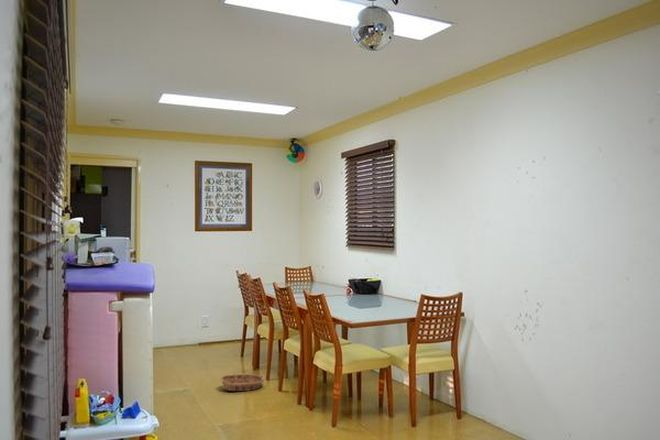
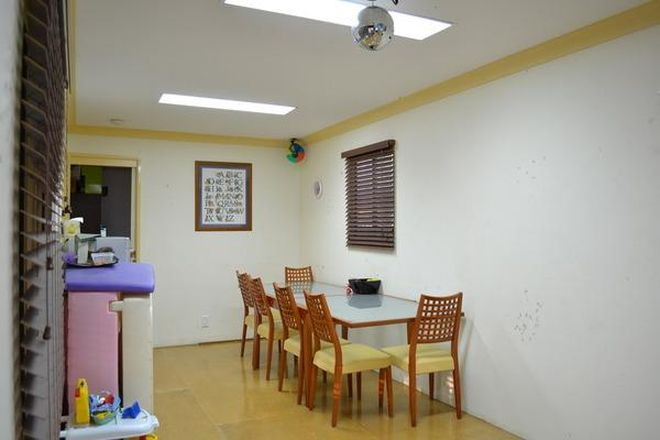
- basket [219,373,265,392]
